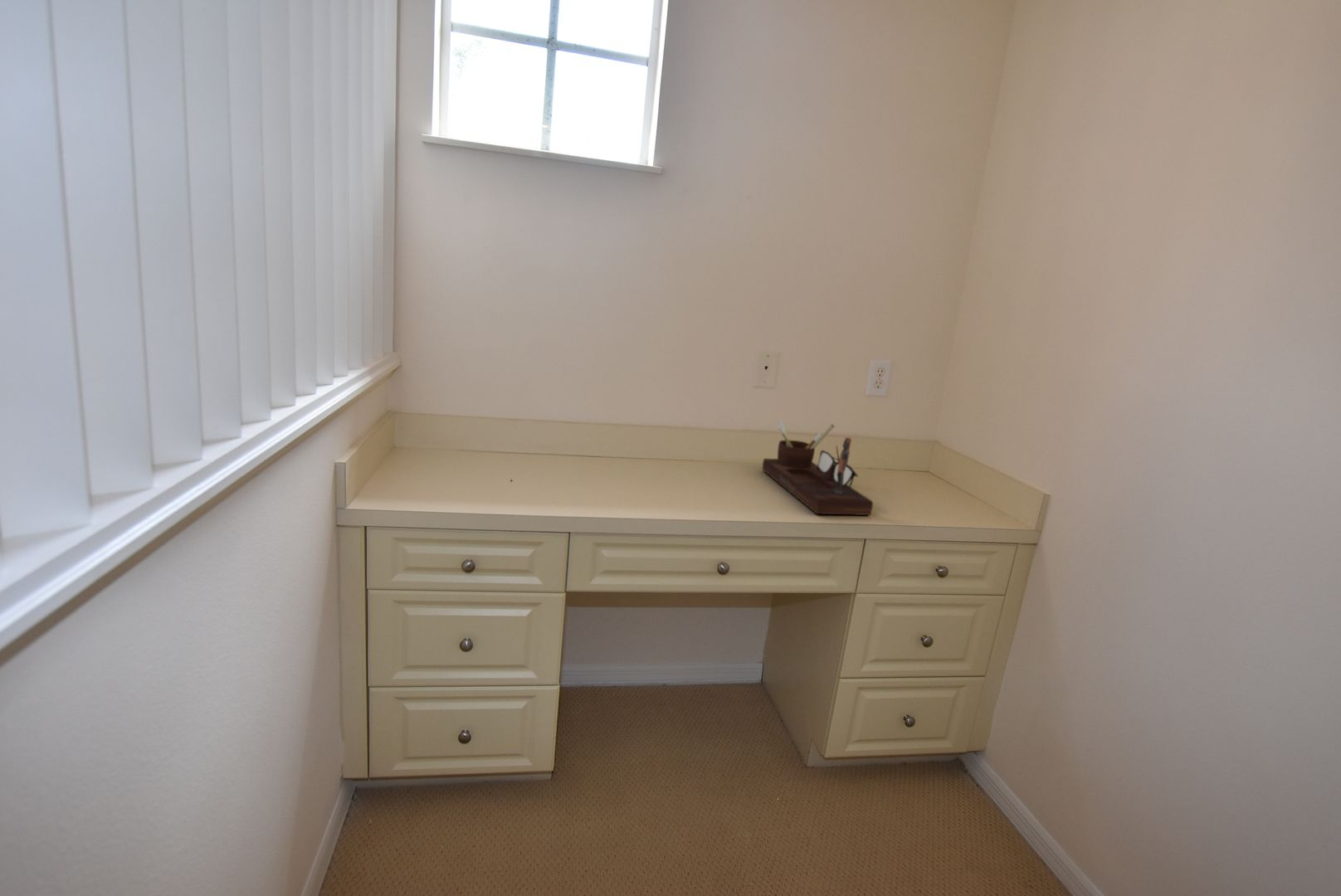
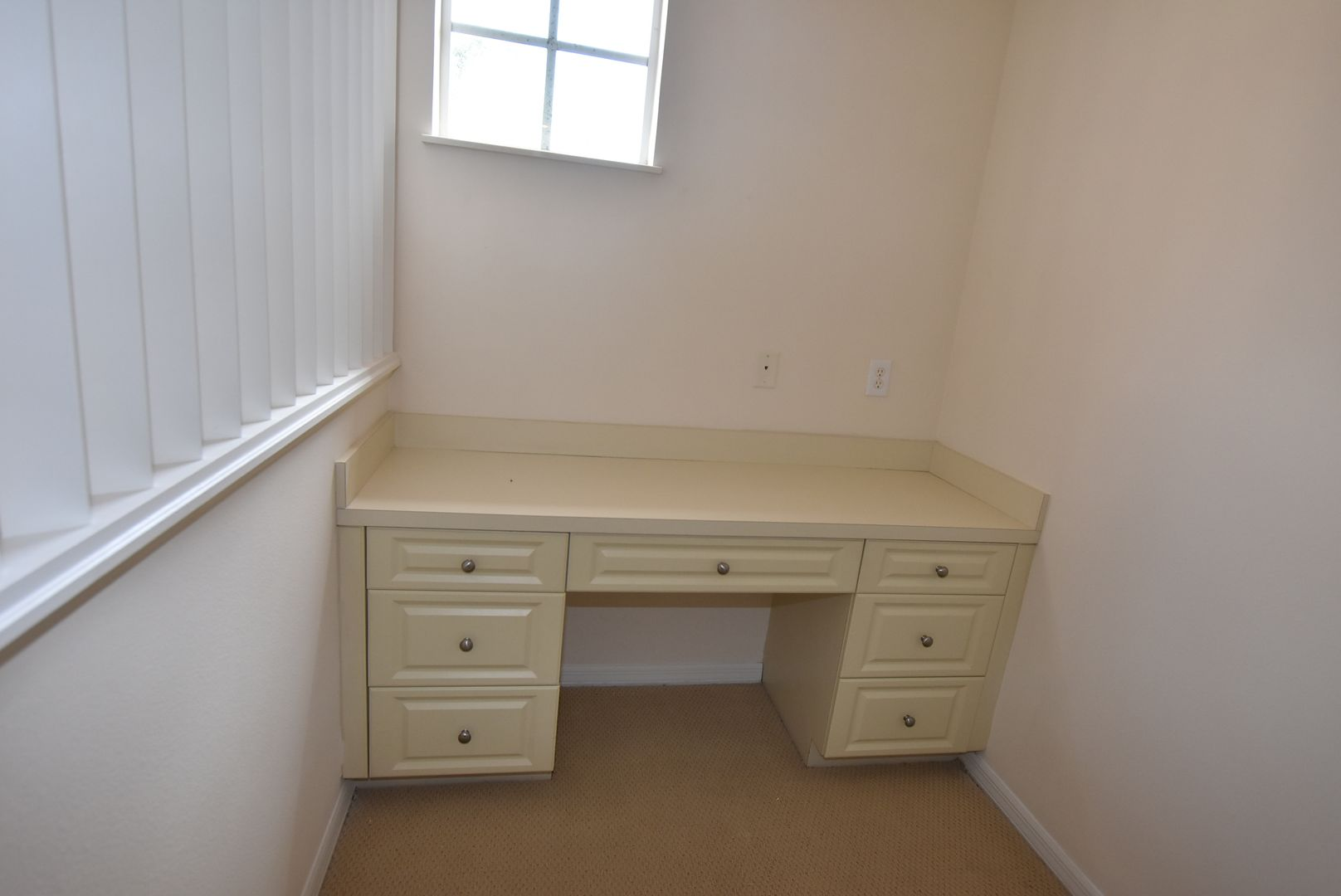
- desk organizer [762,420,874,516]
